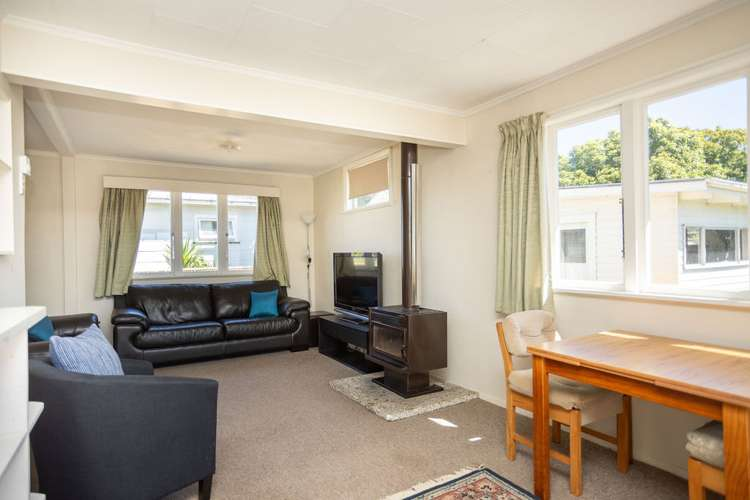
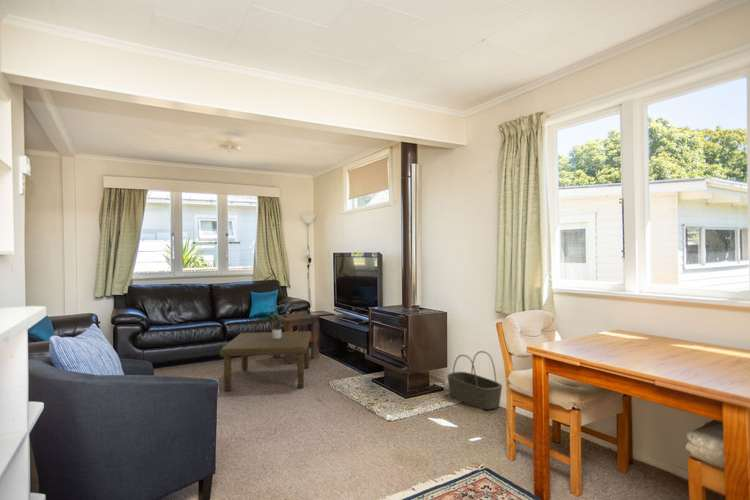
+ coffee table [219,330,311,392]
+ potted plant [265,303,289,339]
+ side table [271,311,321,364]
+ basket [446,350,503,411]
